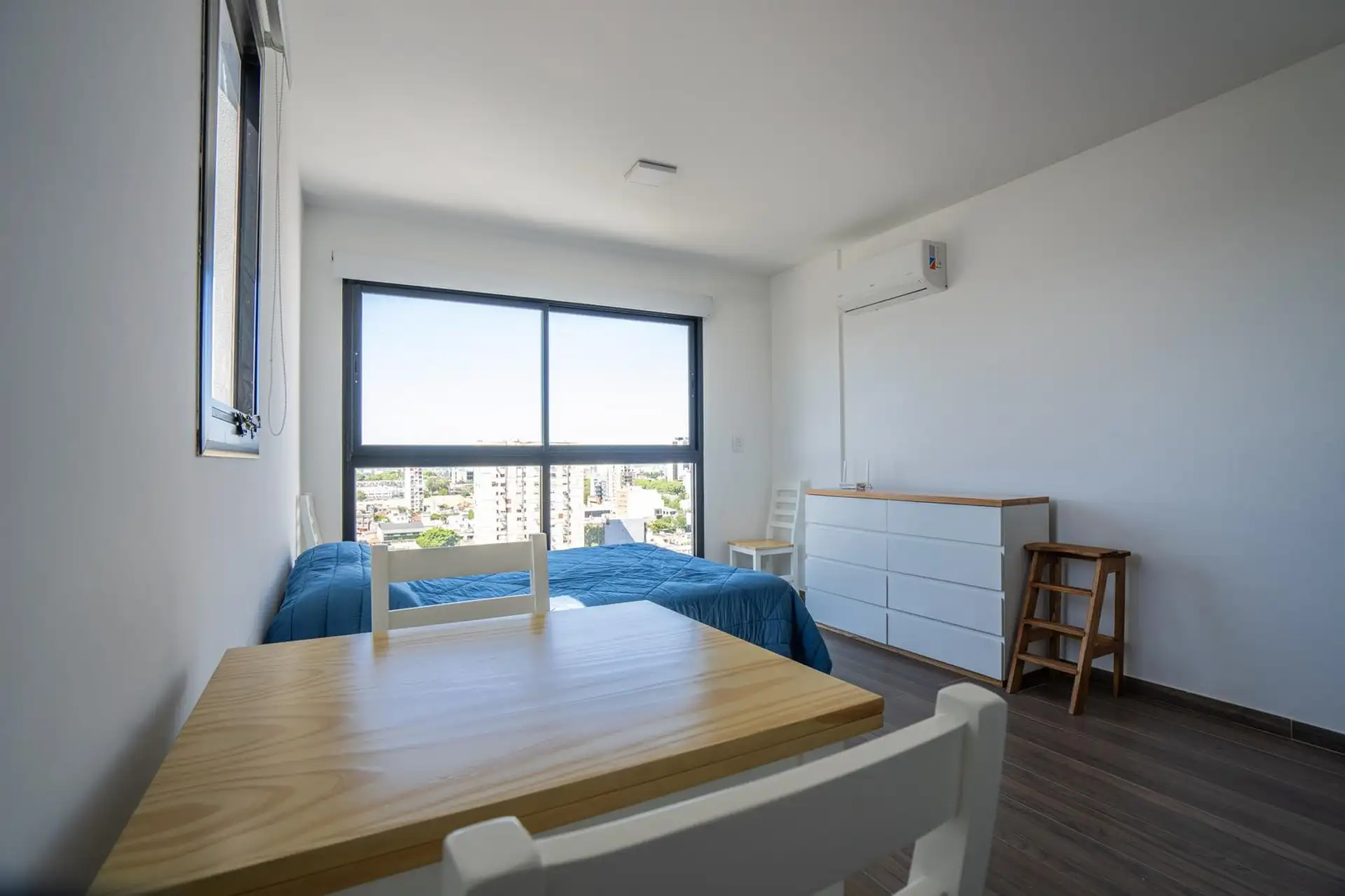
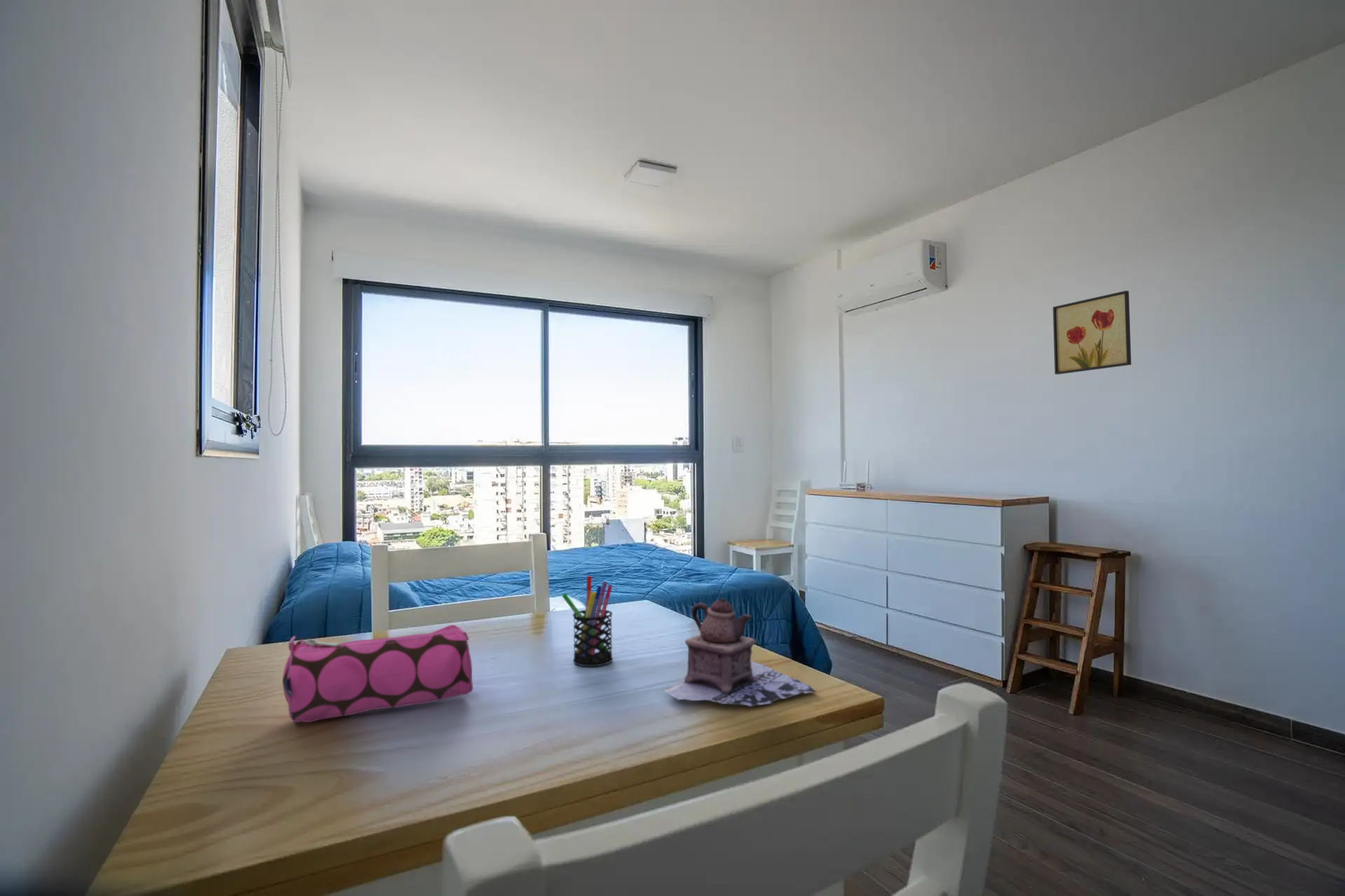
+ pencil case [282,624,474,723]
+ teapot [661,598,818,708]
+ wall art [1052,290,1132,375]
+ pen holder [561,575,614,667]
